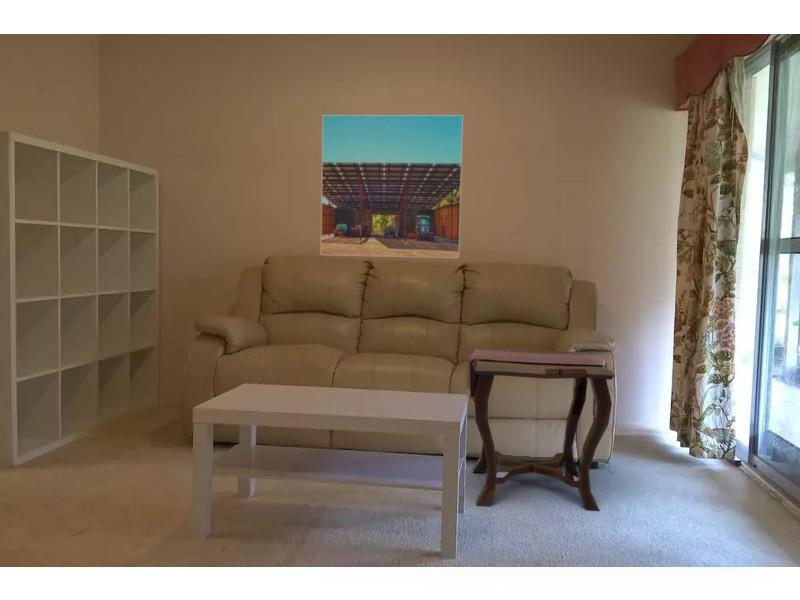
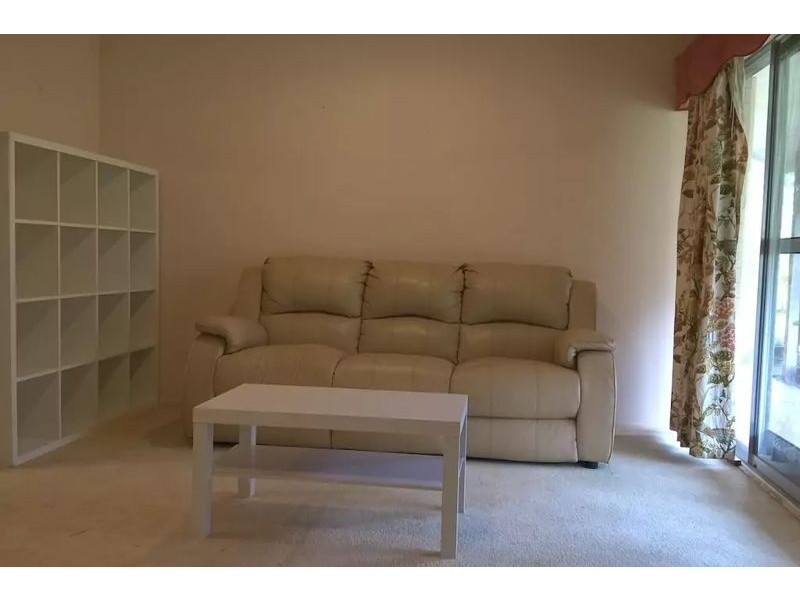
- side table [465,348,616,512]
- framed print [319,114,464,259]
